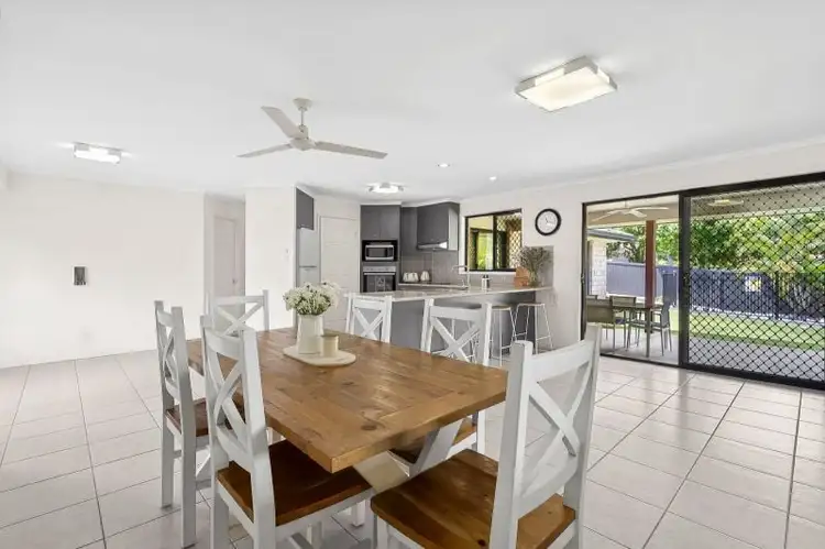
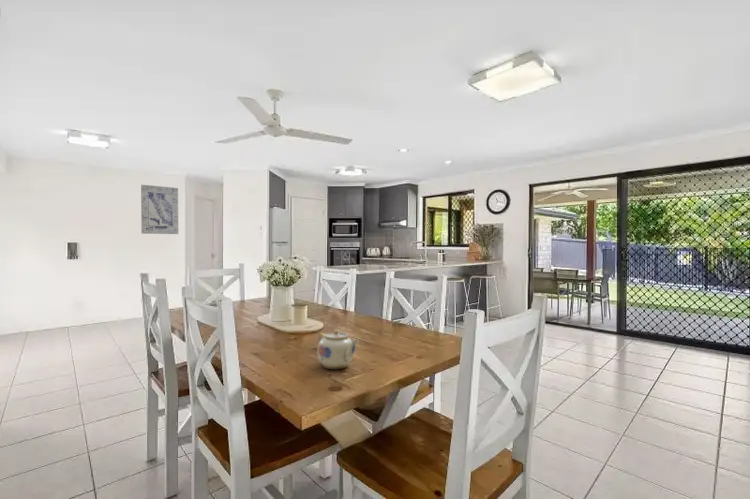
+ teapot [316,329,359,370]
+ wall art [140,184,179,235]
